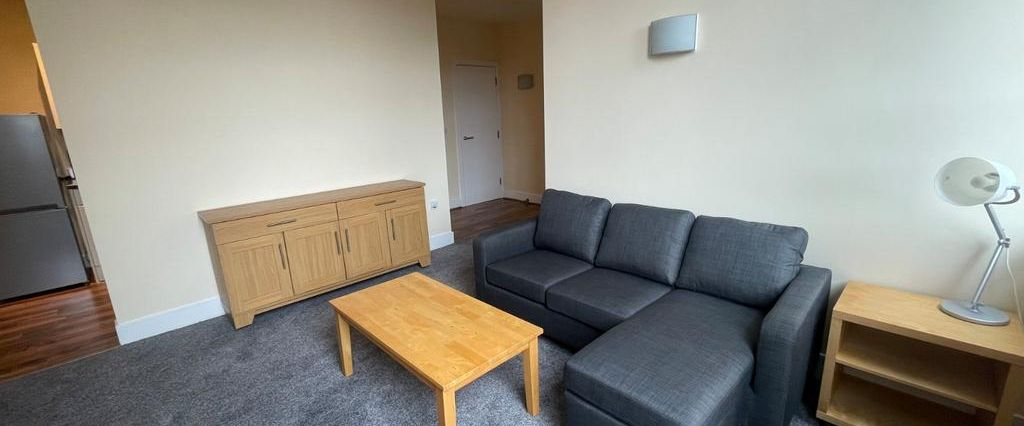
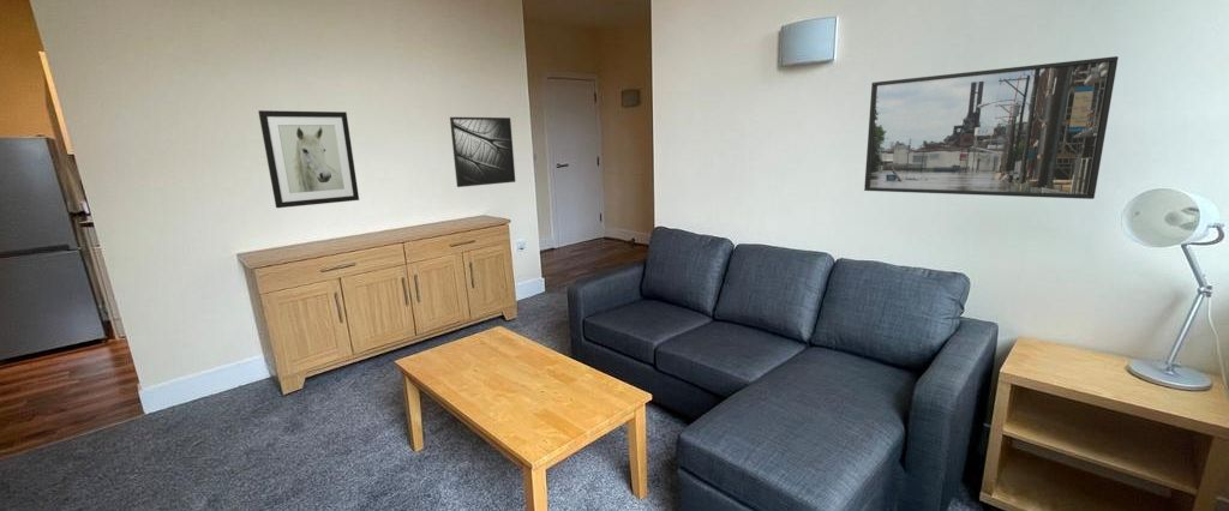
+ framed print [449,116,516,188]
+ wall art [257,109,360,209]
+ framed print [863,55,1120,200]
